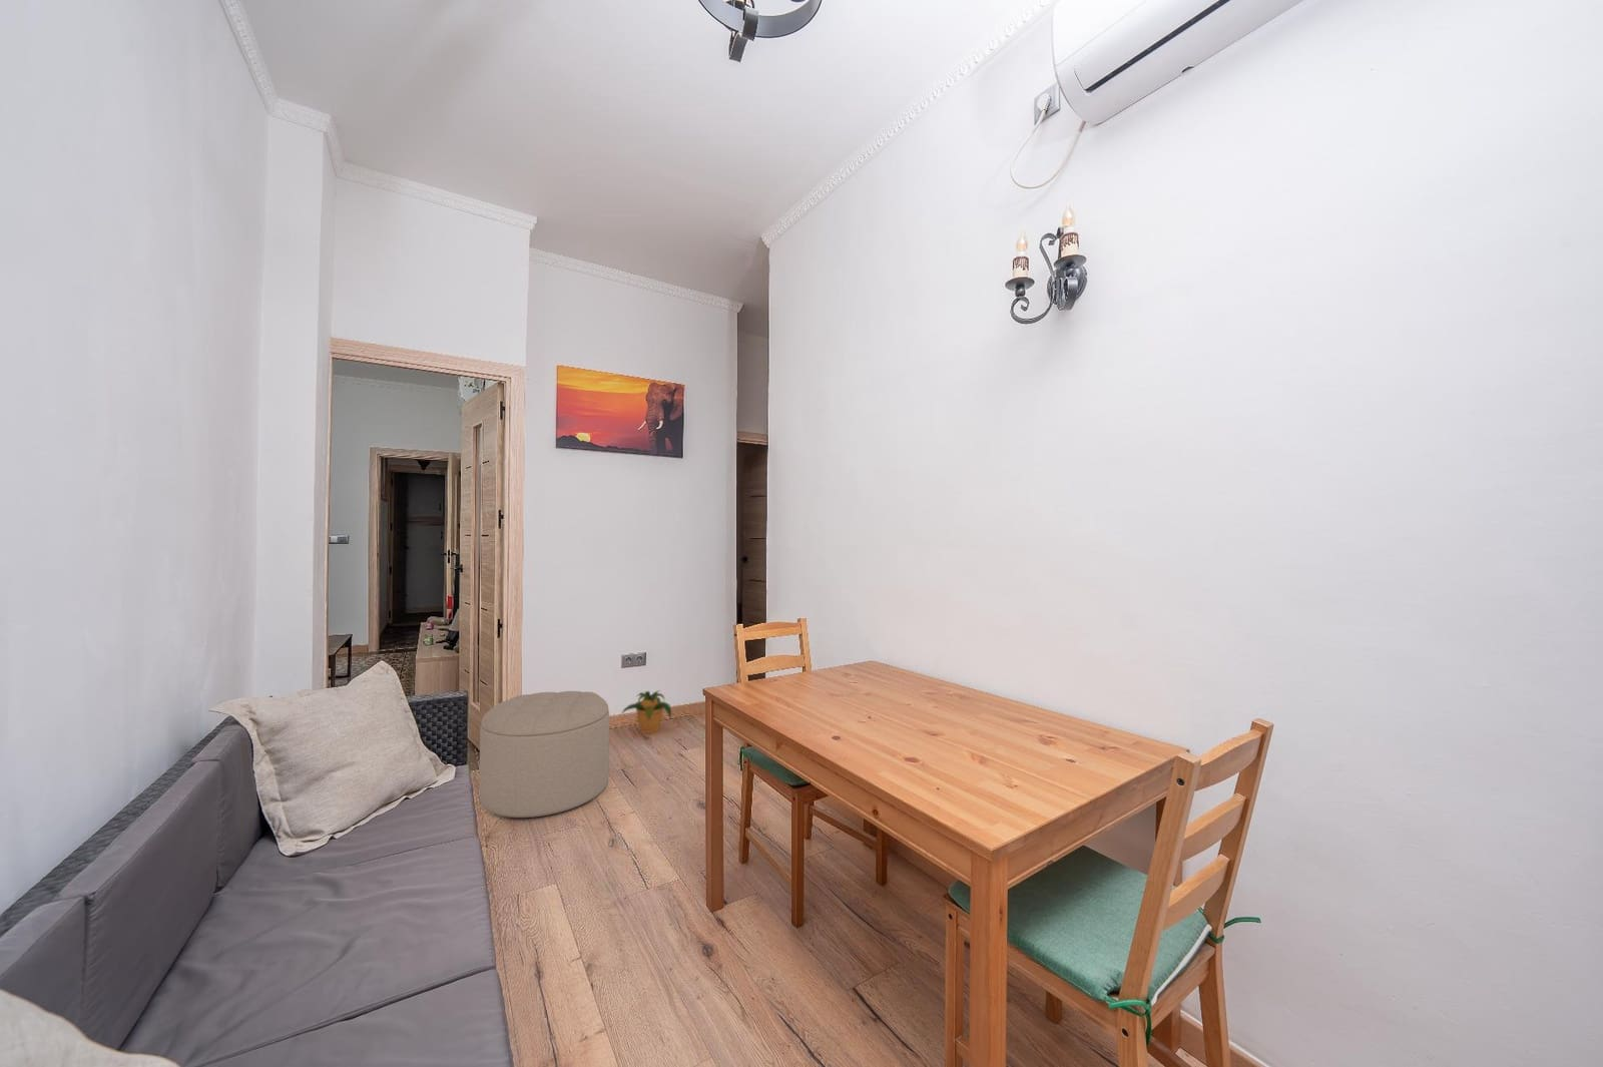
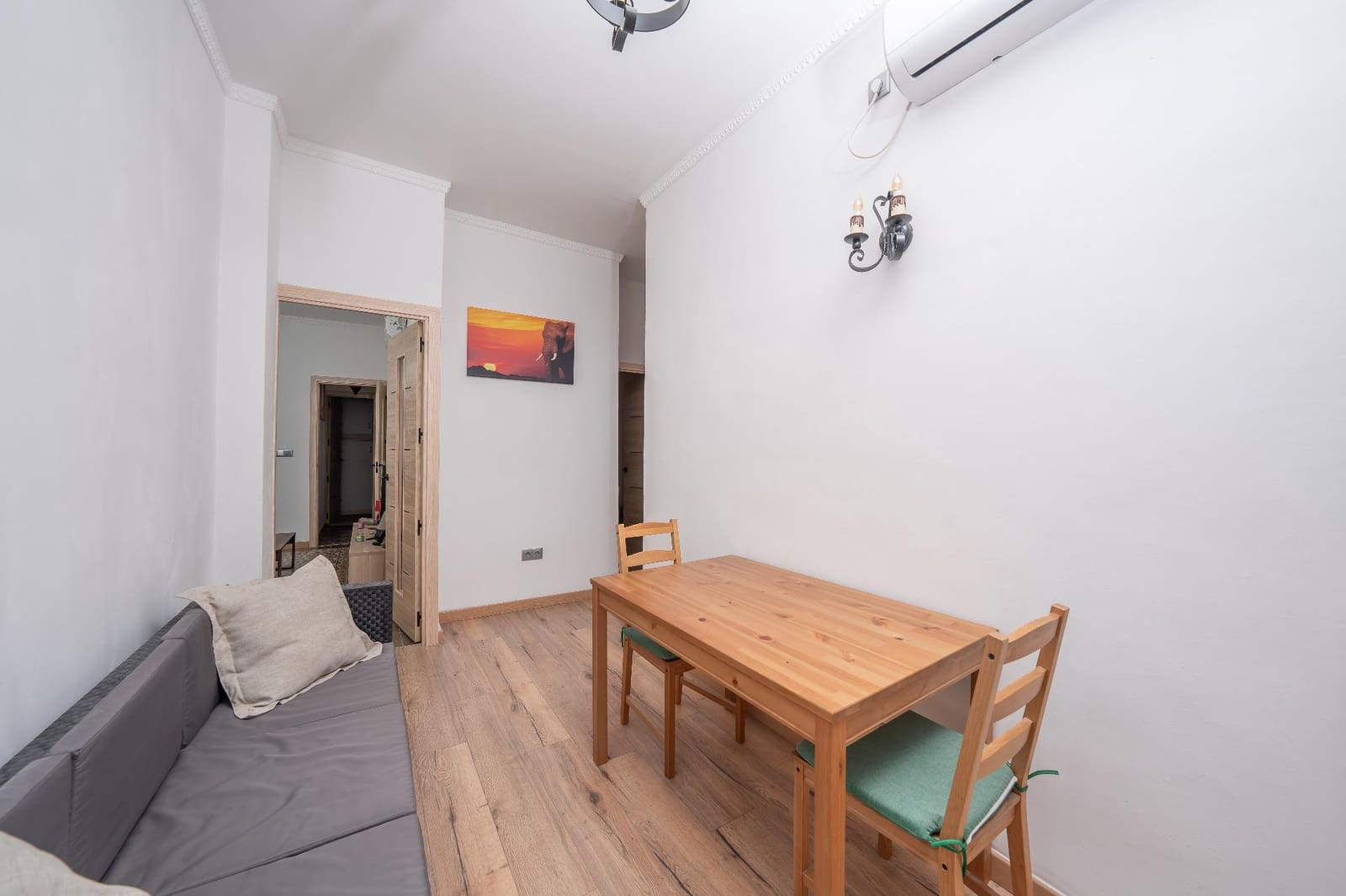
- ottoman [479,691,610,818]
- potted plant [620,690,672,735]
